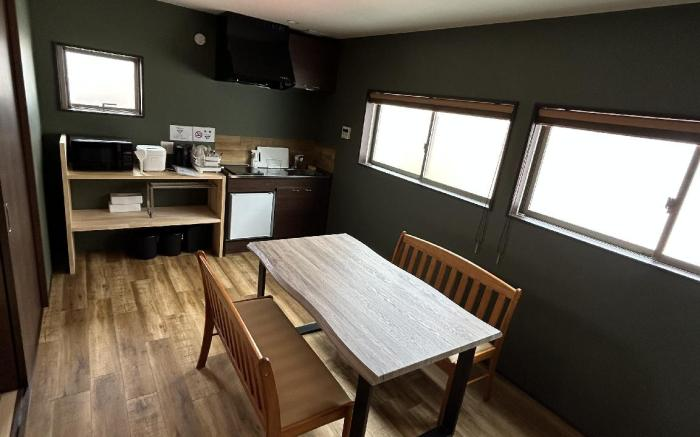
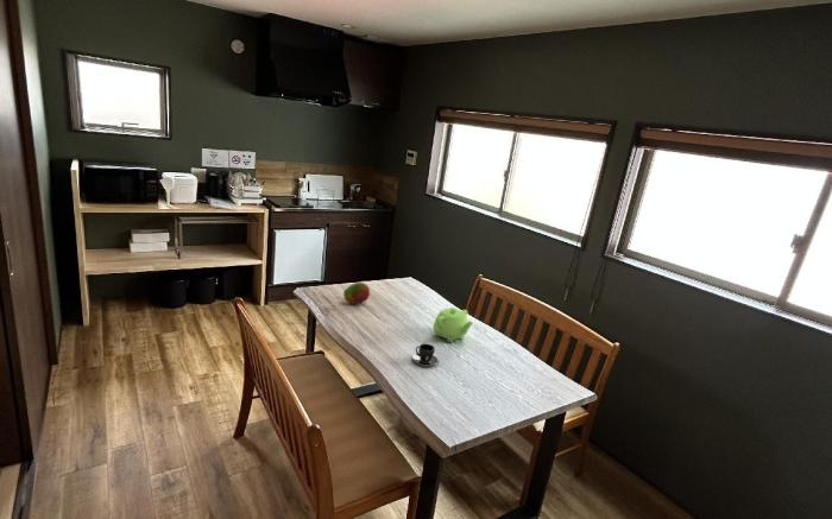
+ teacup [411,343,440,367]
+ teapot [431,306,474,343]
+ fruit [342,281,371,305]
